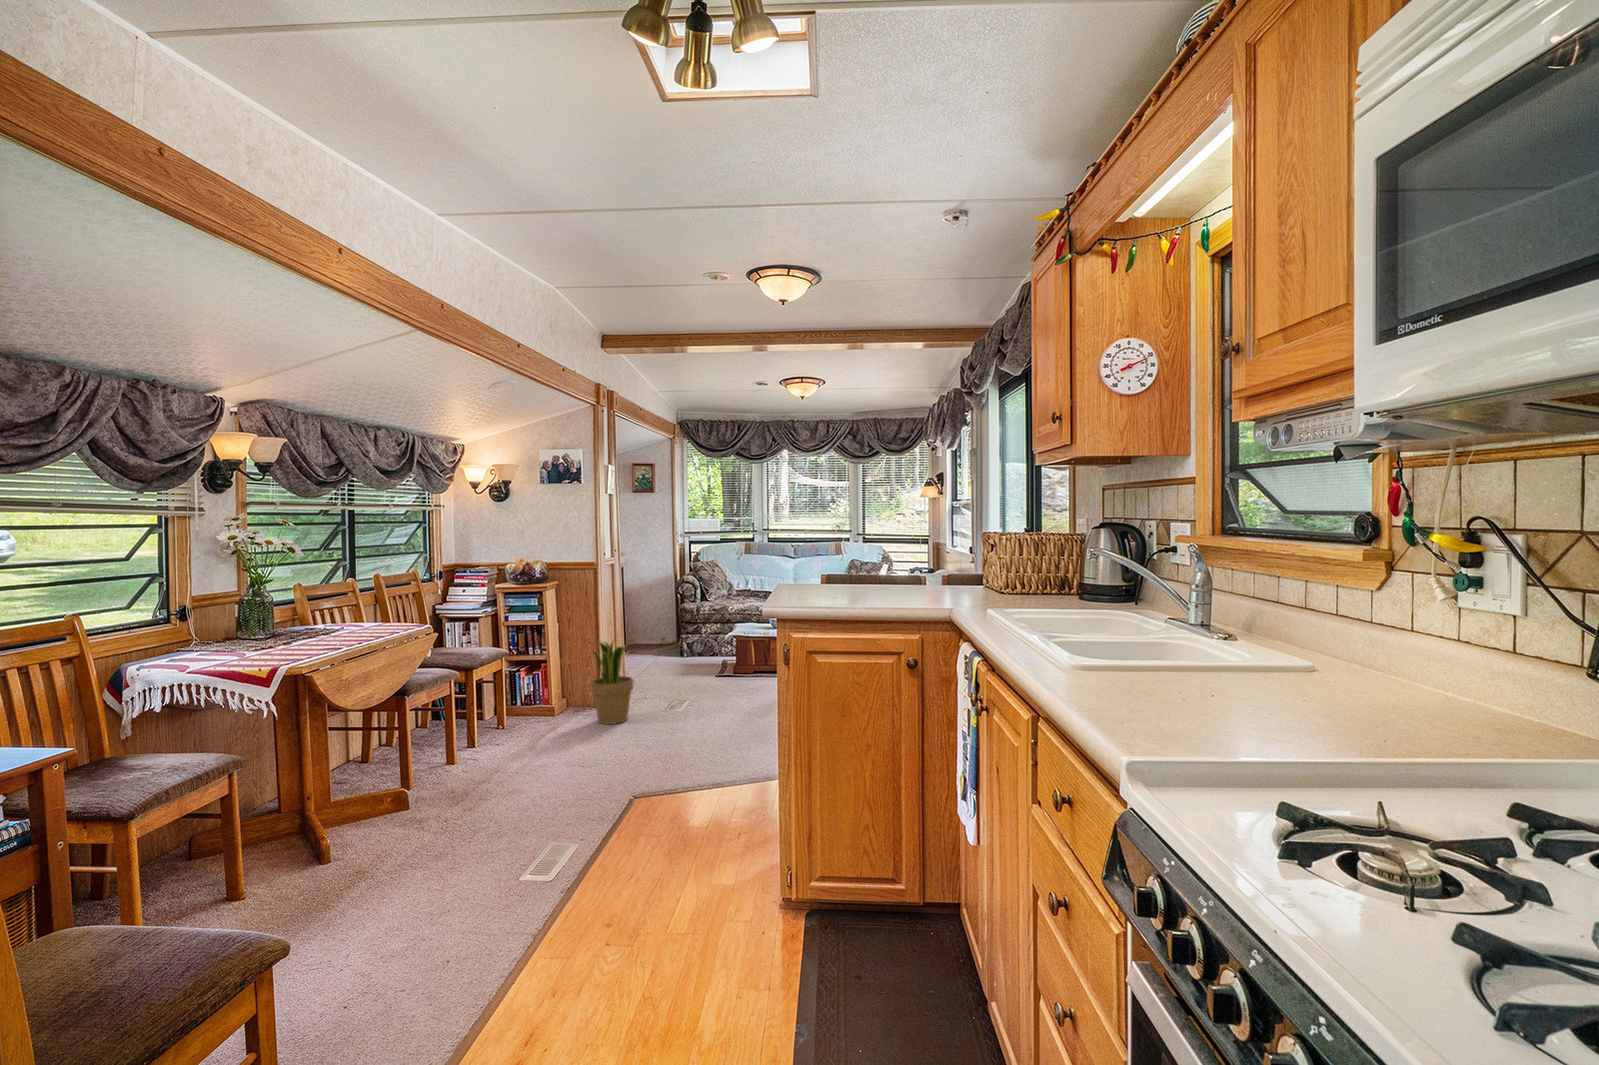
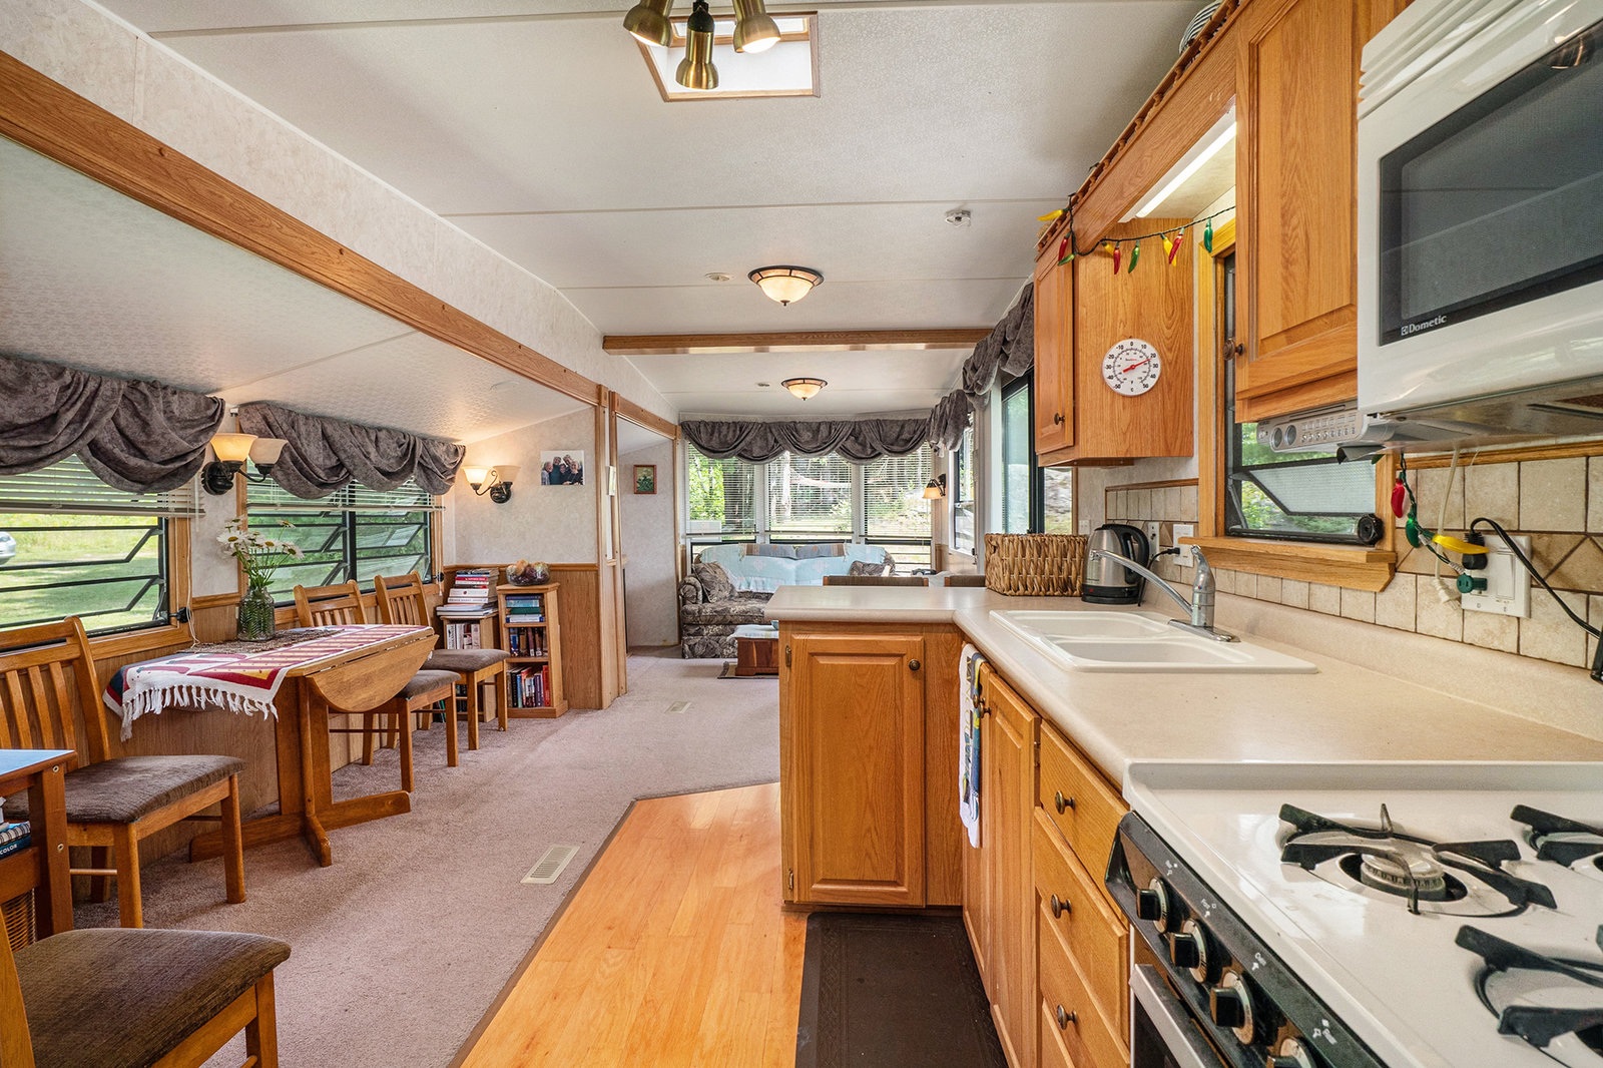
- potted plant [590,636,636,725]
